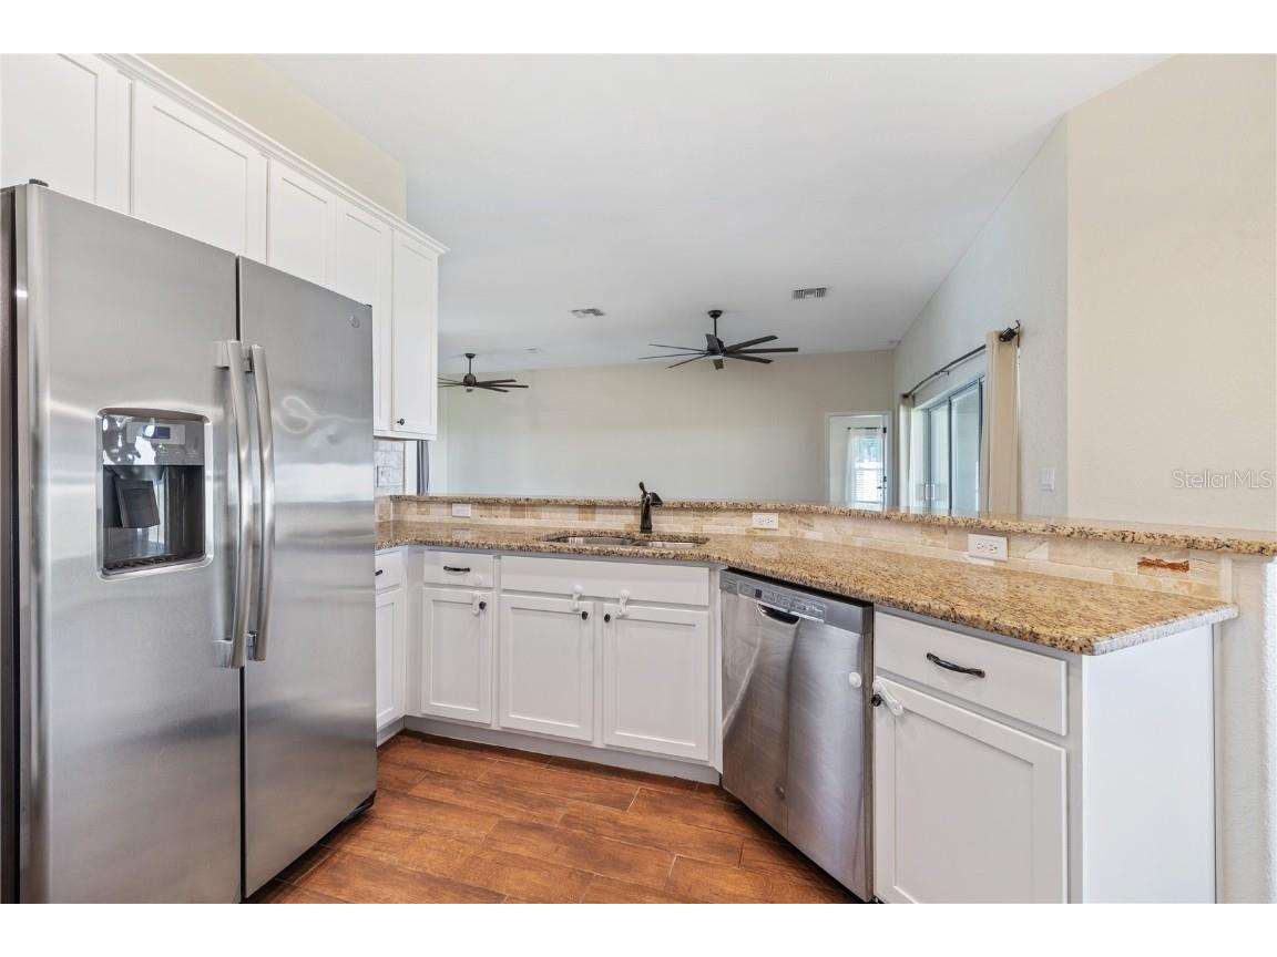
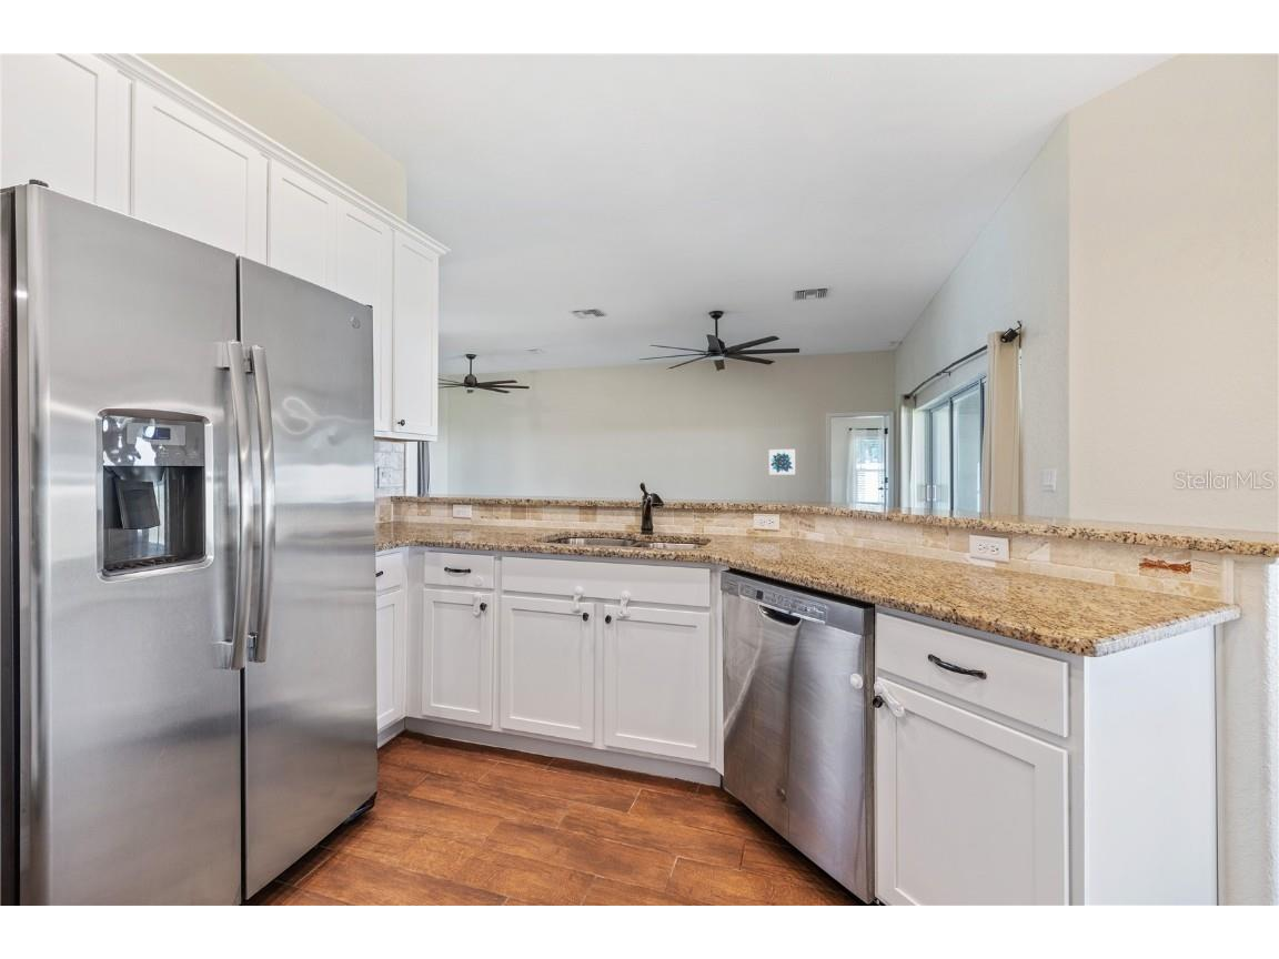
+ wall art [768,448,796,476]
